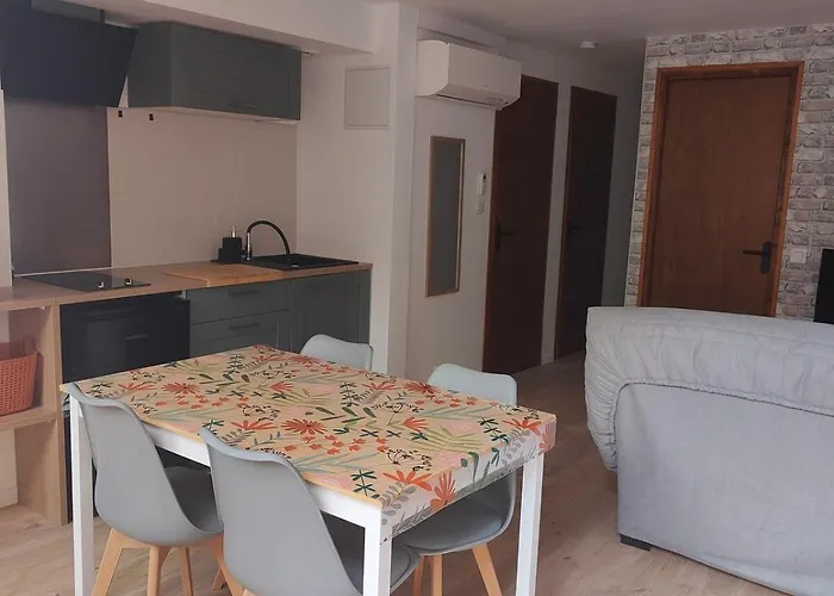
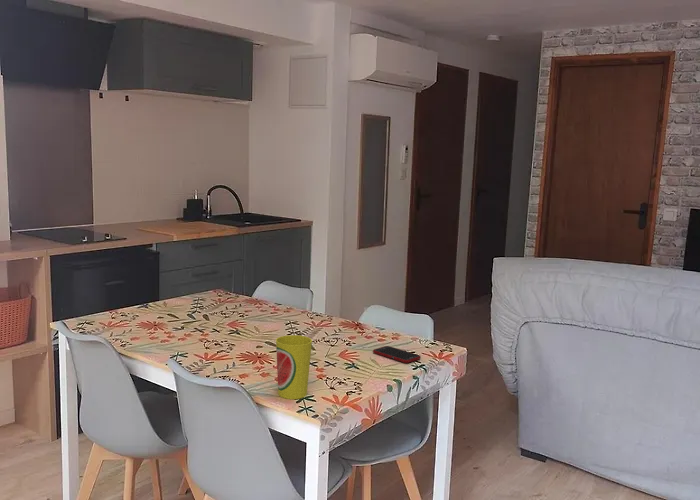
+ cell phone [372,345,422,364]
+ cup [275,334,313,400]
